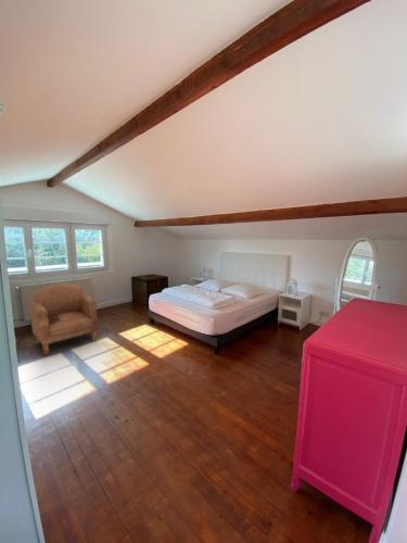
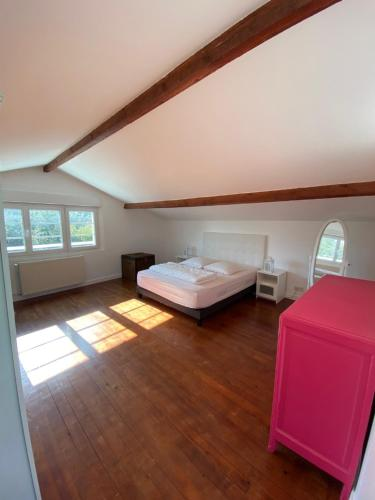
- armchair [29,282,99,356]
